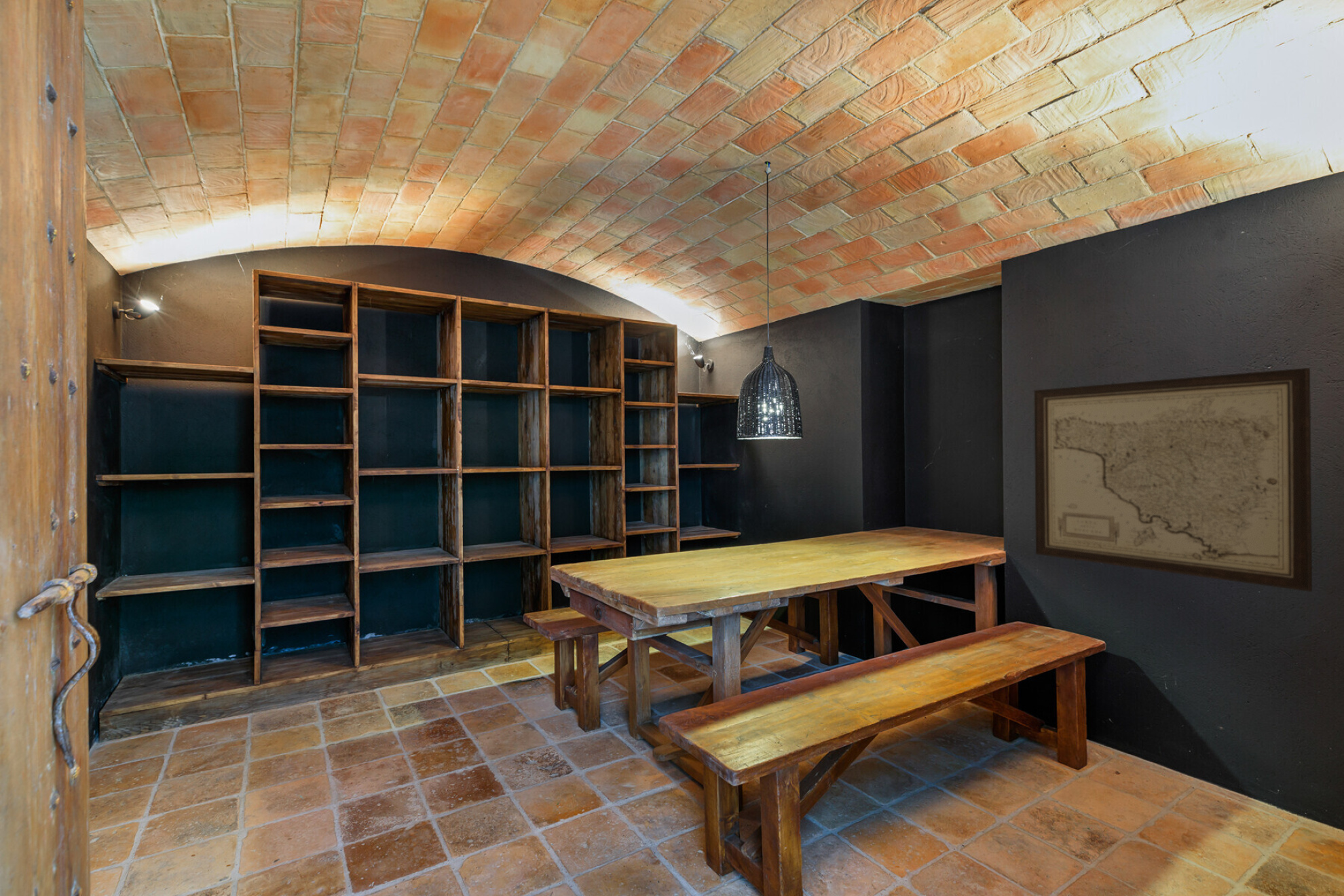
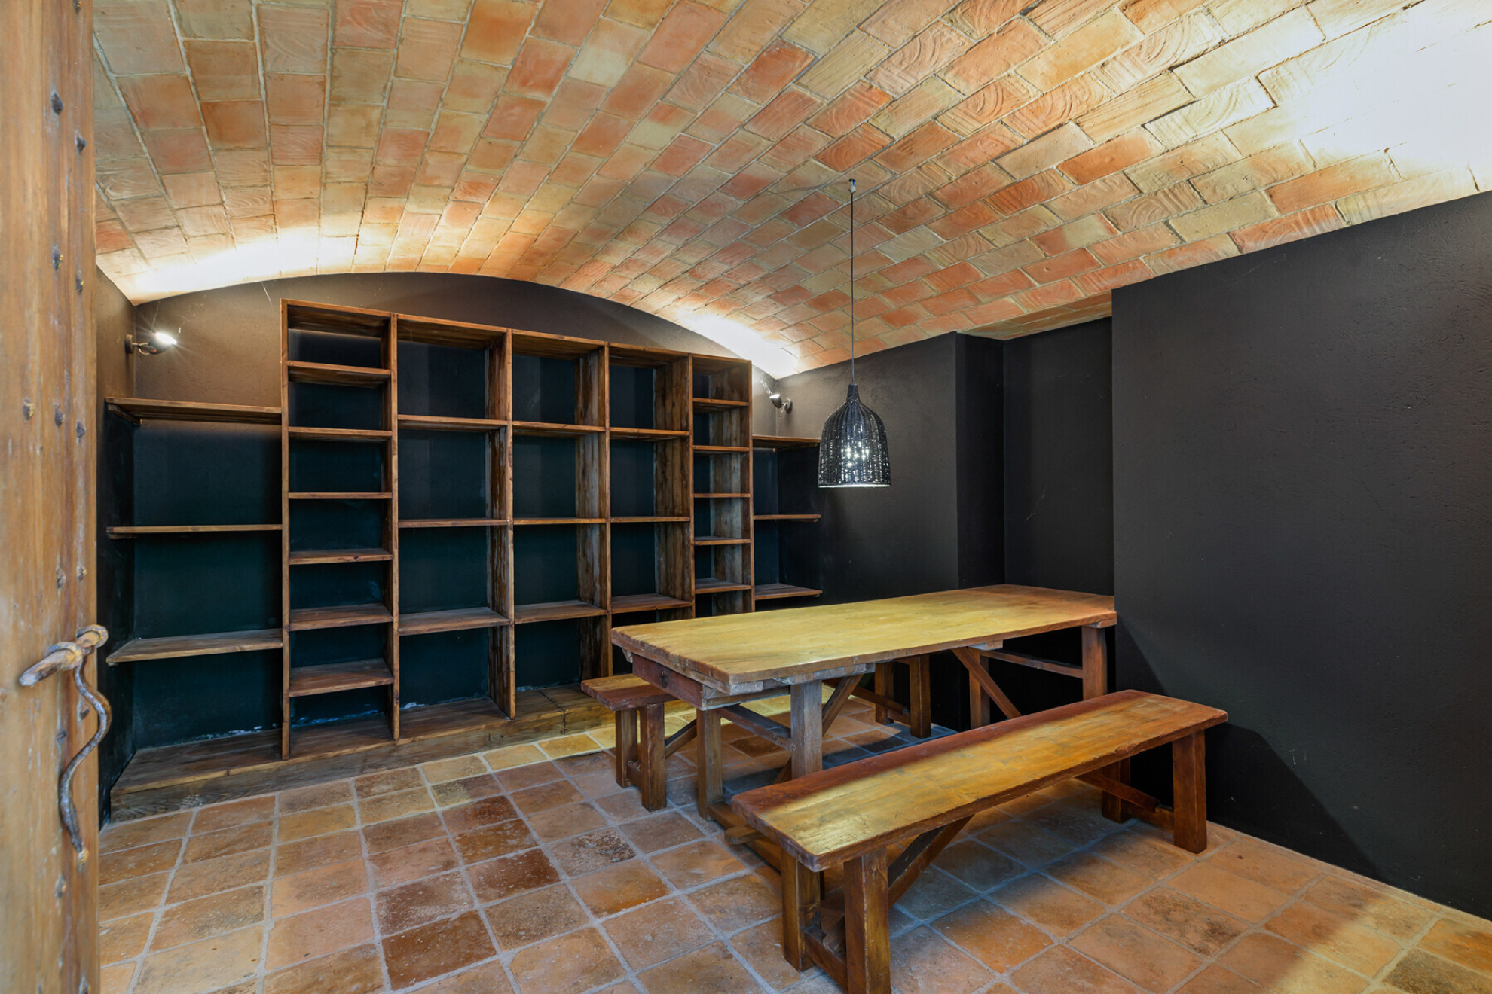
- wall art [1034,367,1313,593]
